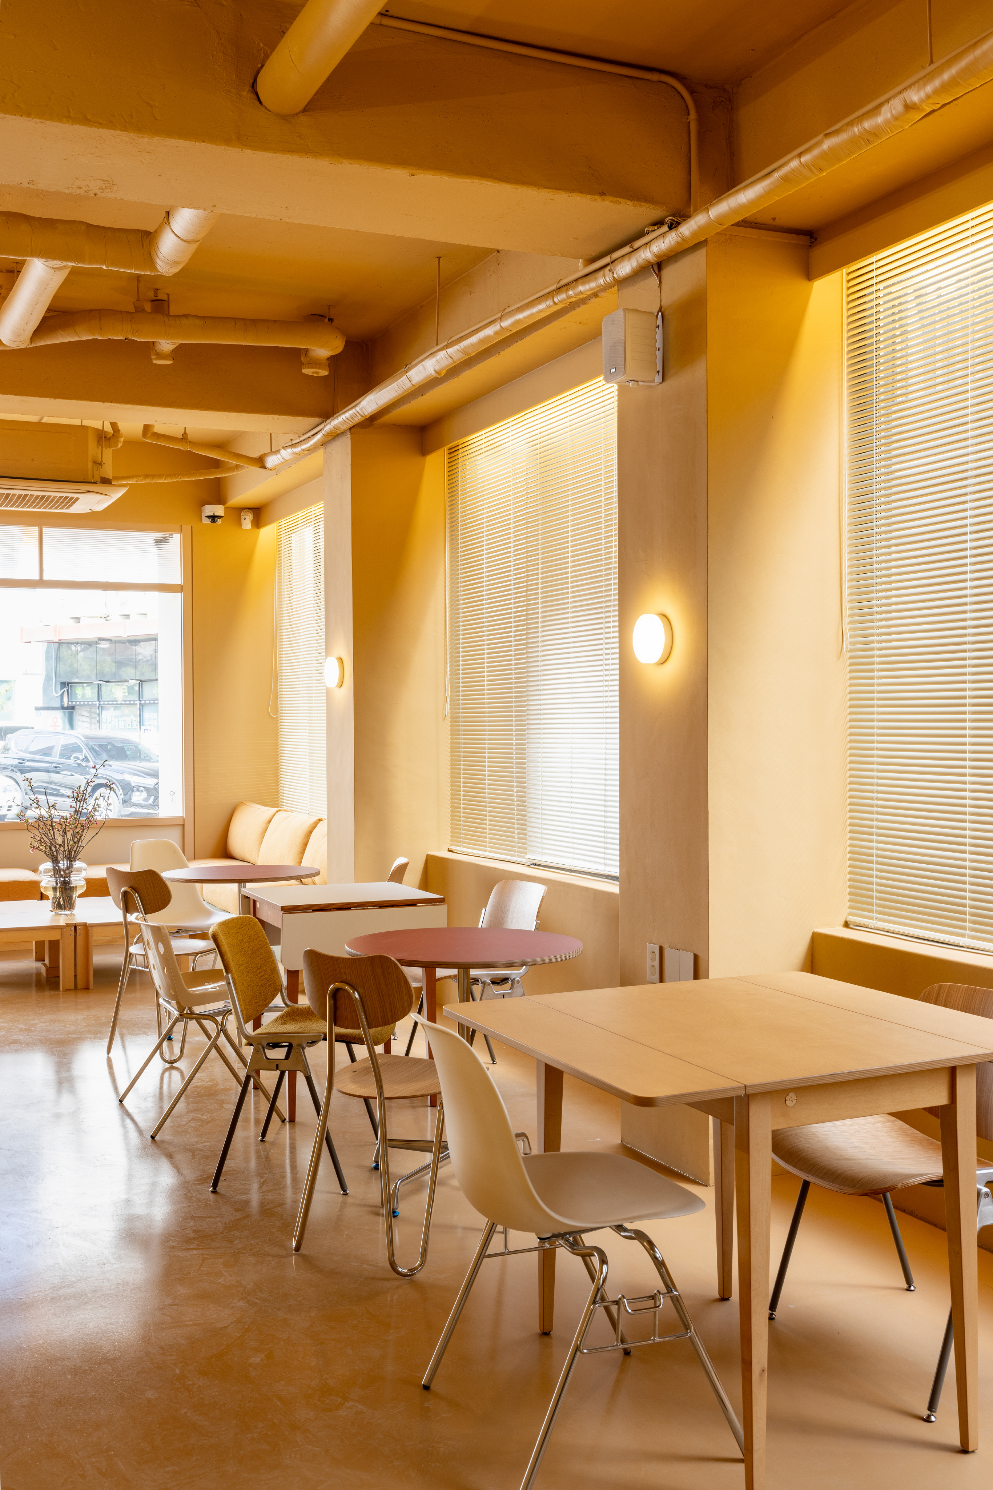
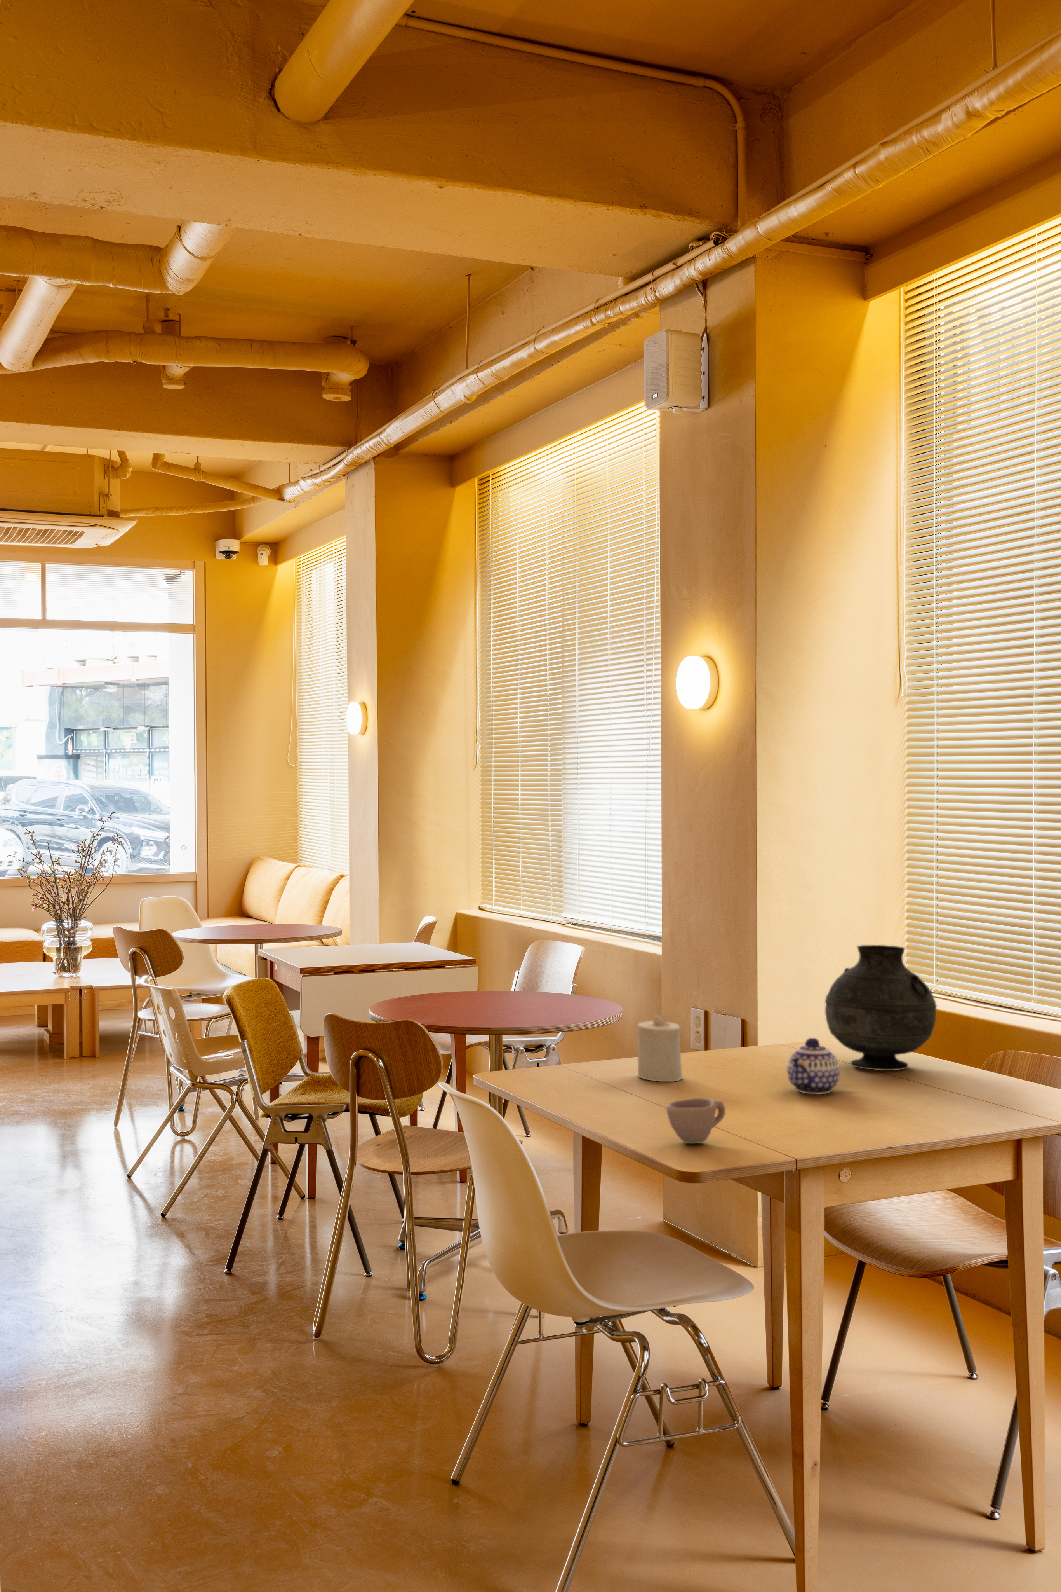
+ candle [637,1014,683,1081]
+ teapot [786,1038,840,1094]
+ cup [665,1098,726,1144]
+ vase [824,944,937,1071]
